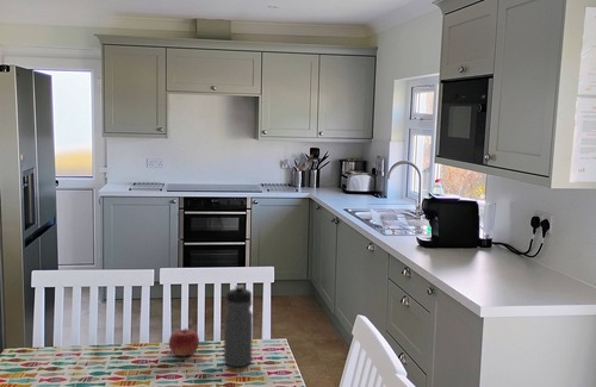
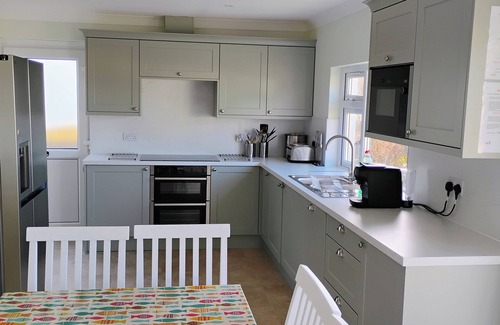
- water bottle [223,283,254,368]
- fruit [168,327,200,357]
